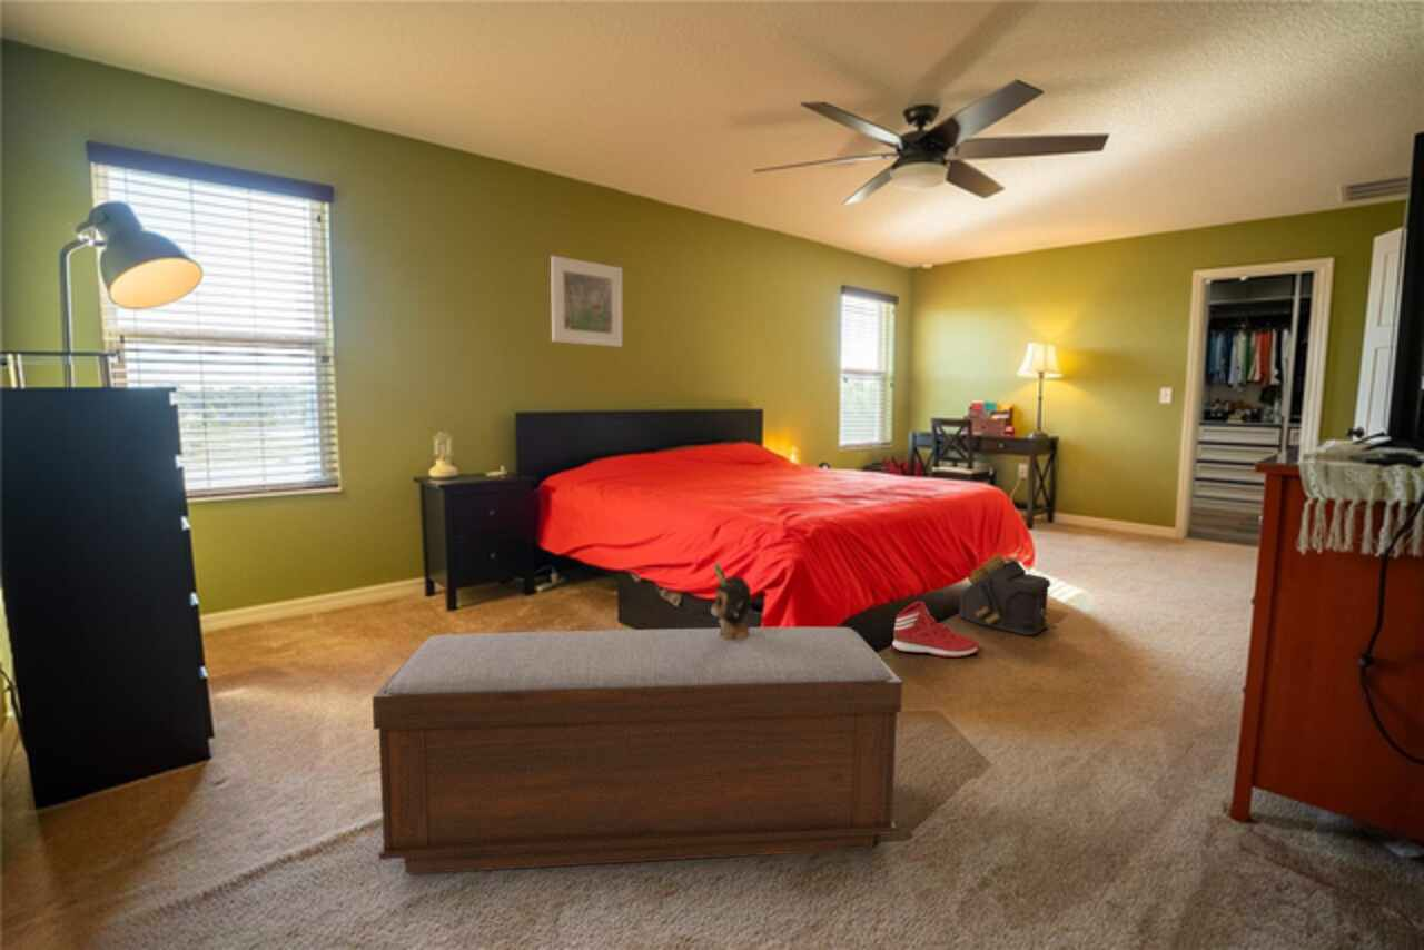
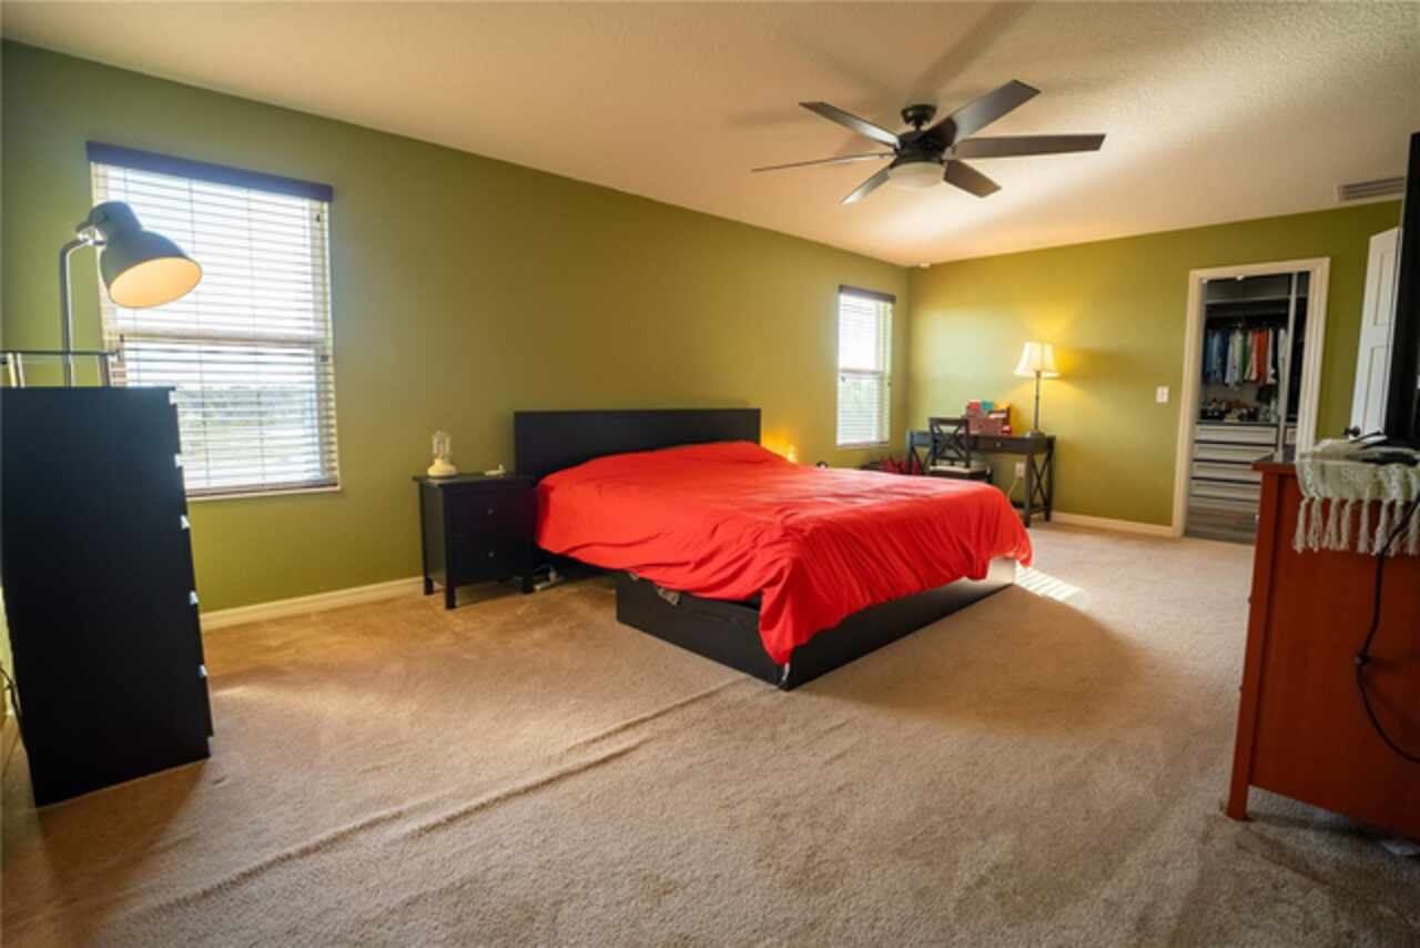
- plush toy [710,563,754,640]
- backpack [958,553,1051,636]
- sneaker [891,601,979,659]
- bench [372,626,903,875]
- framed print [550,255,623,348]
